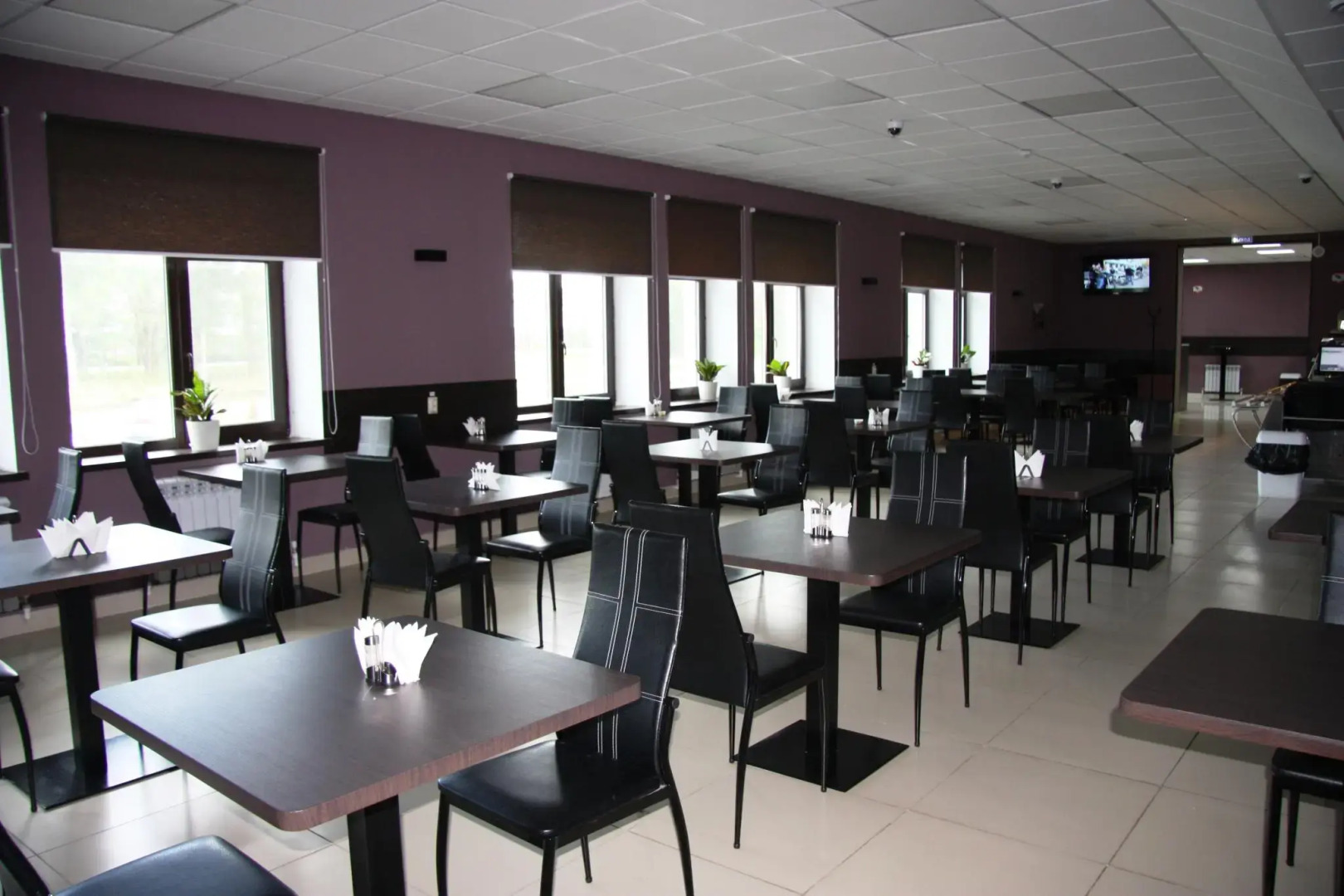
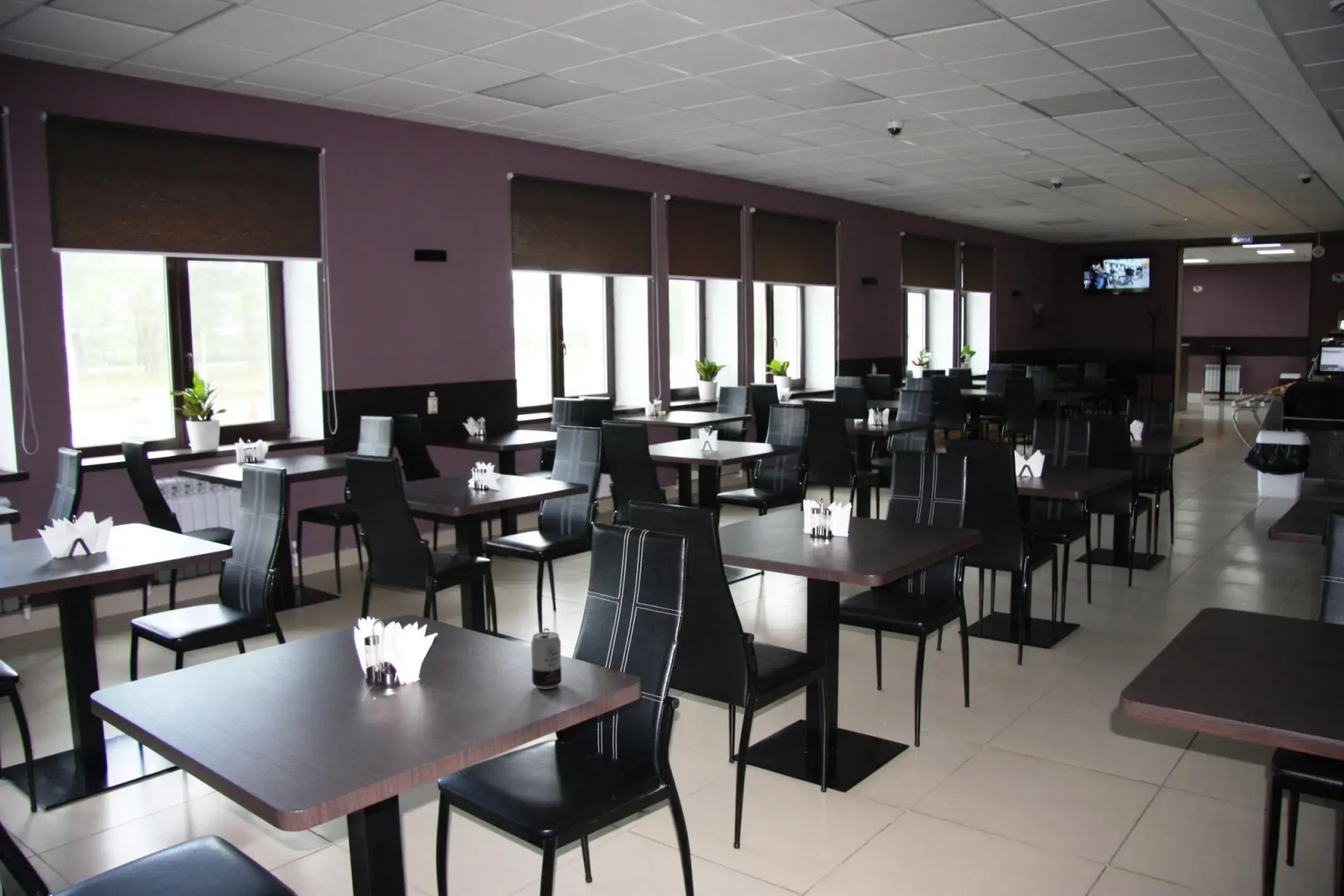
+ beverage can [530,627,562,690]
